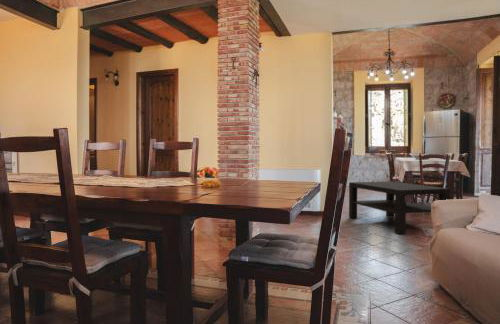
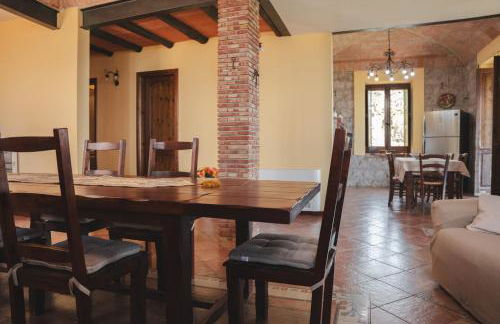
- coffee table [348,180,451,235]
